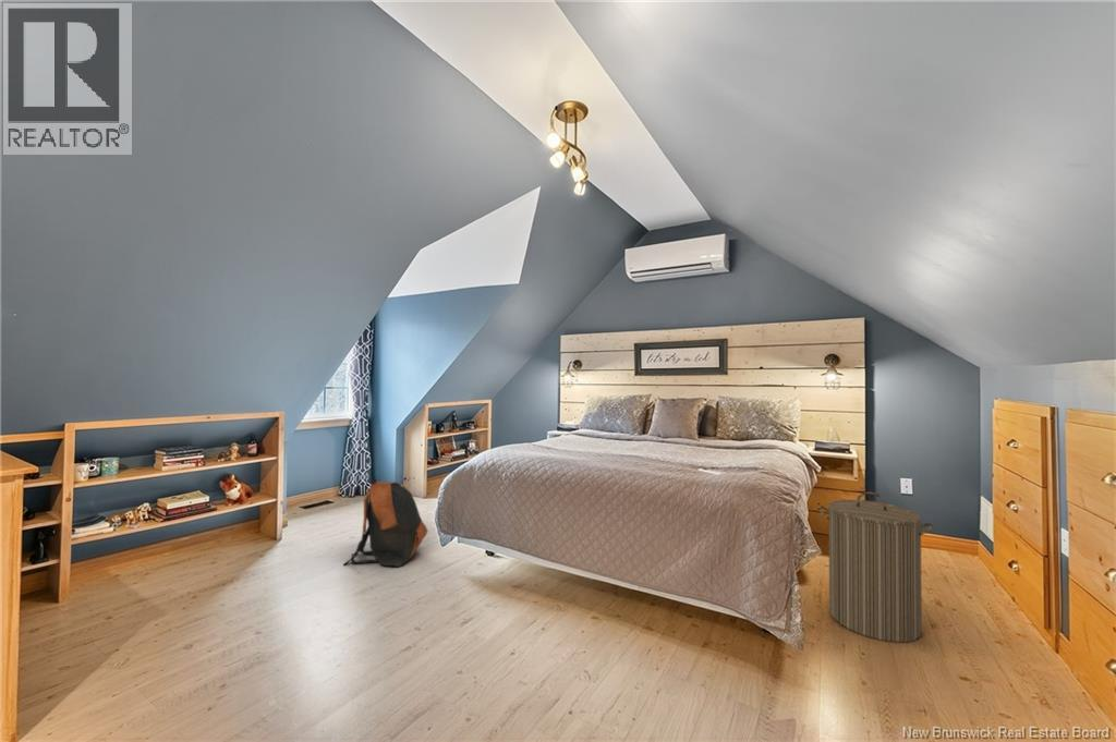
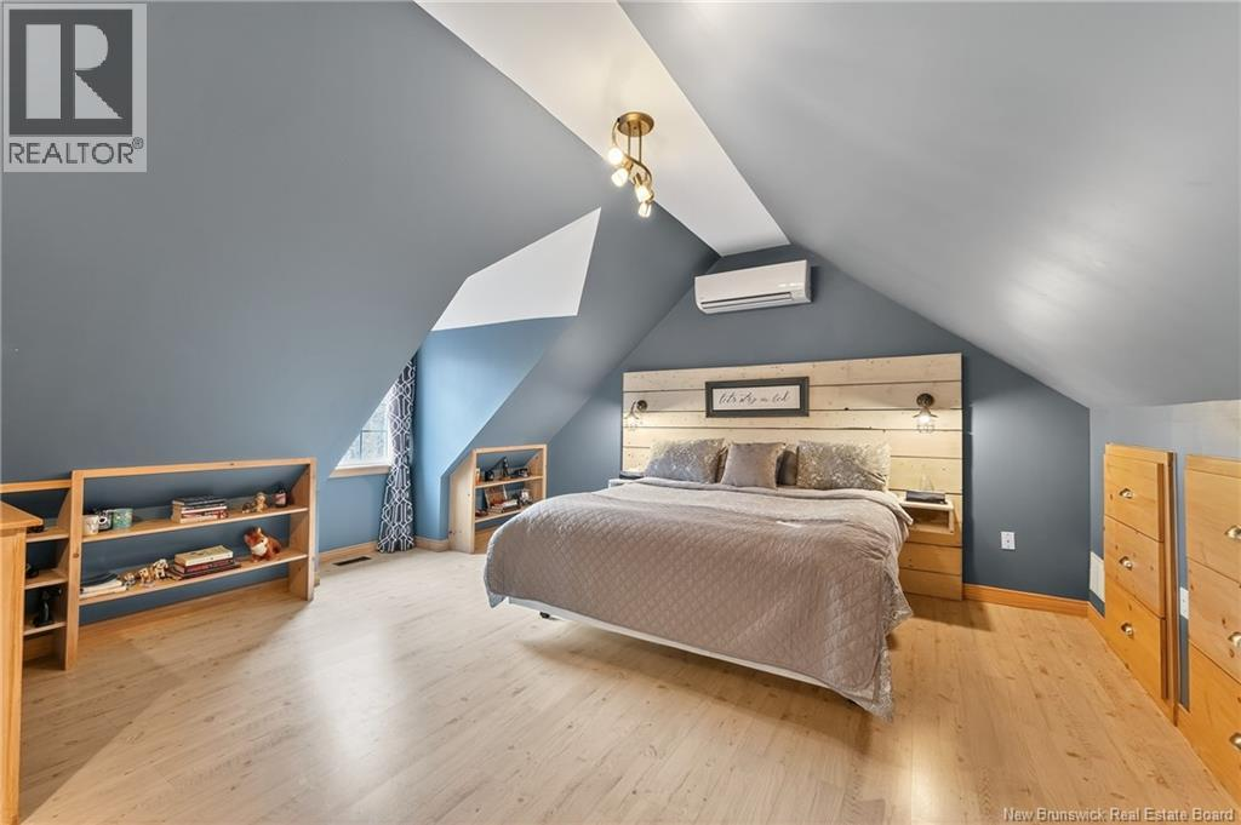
- laundry hamper [817,490,935,643]
- backpack [342,477,429,568]
